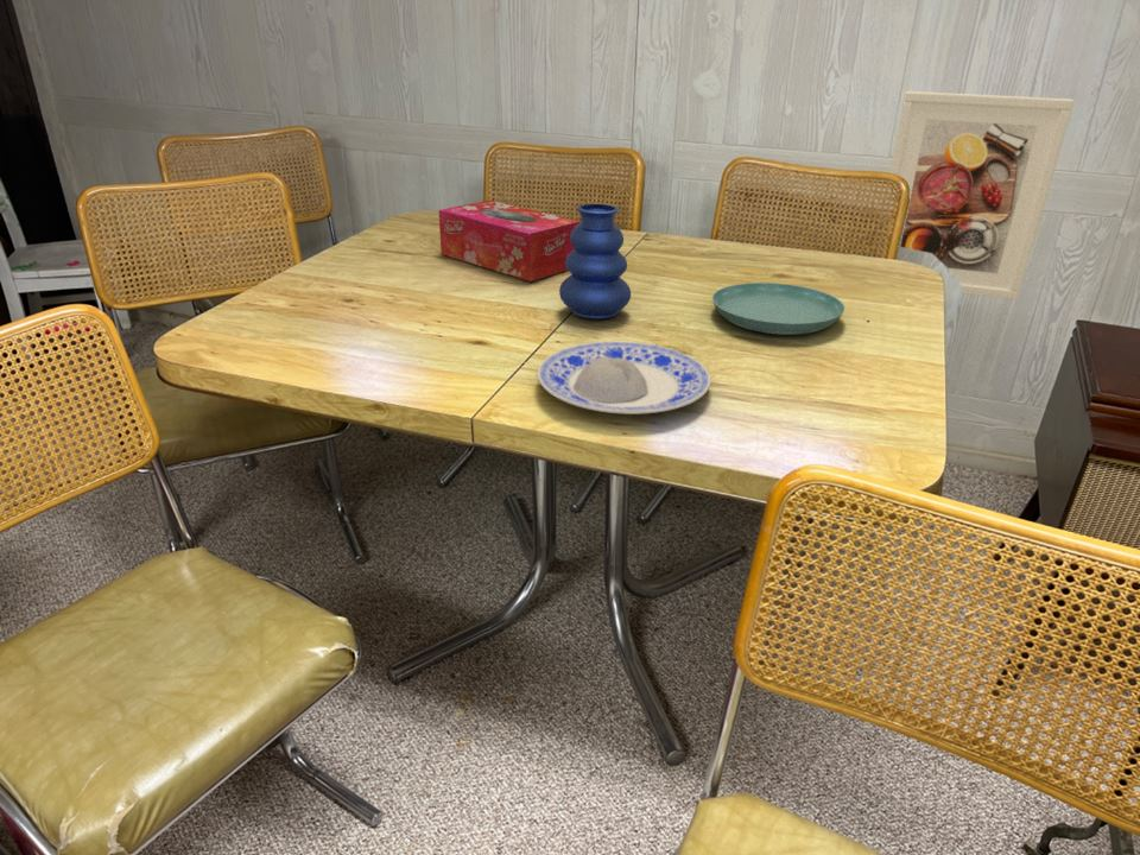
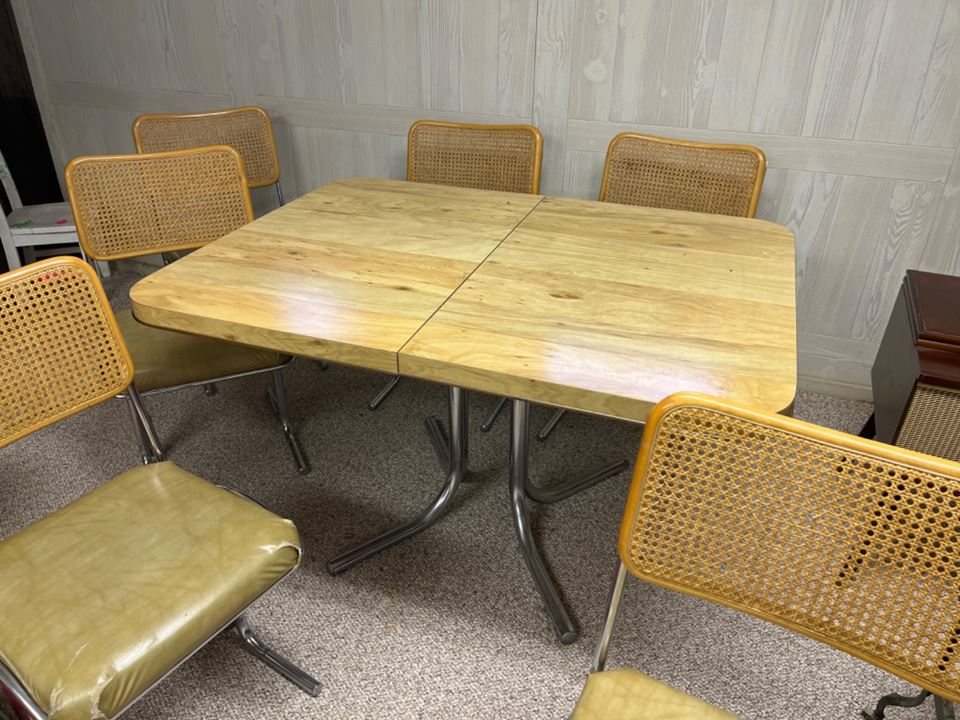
- tissue box [437,200,581,283]
- saucer [711,281,846,336]
- vase [558,203,632,321]
- plate [536,340,712,416]
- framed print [888,90,1075,300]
